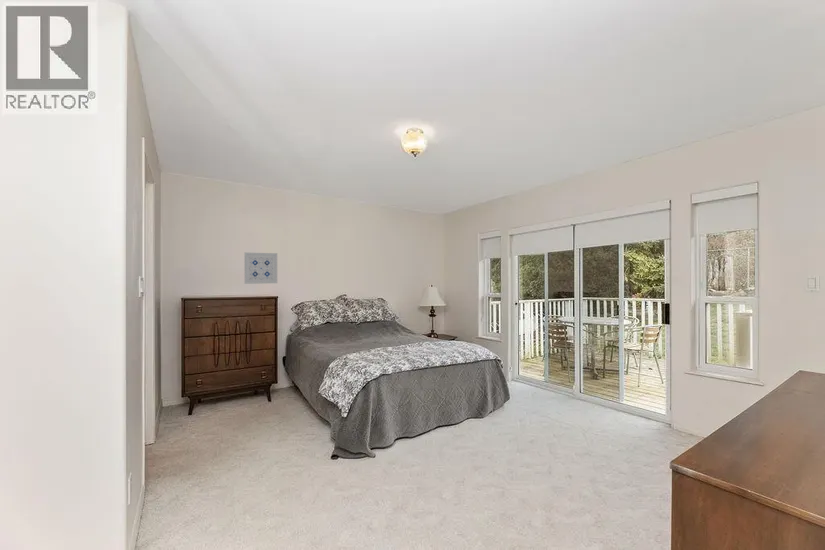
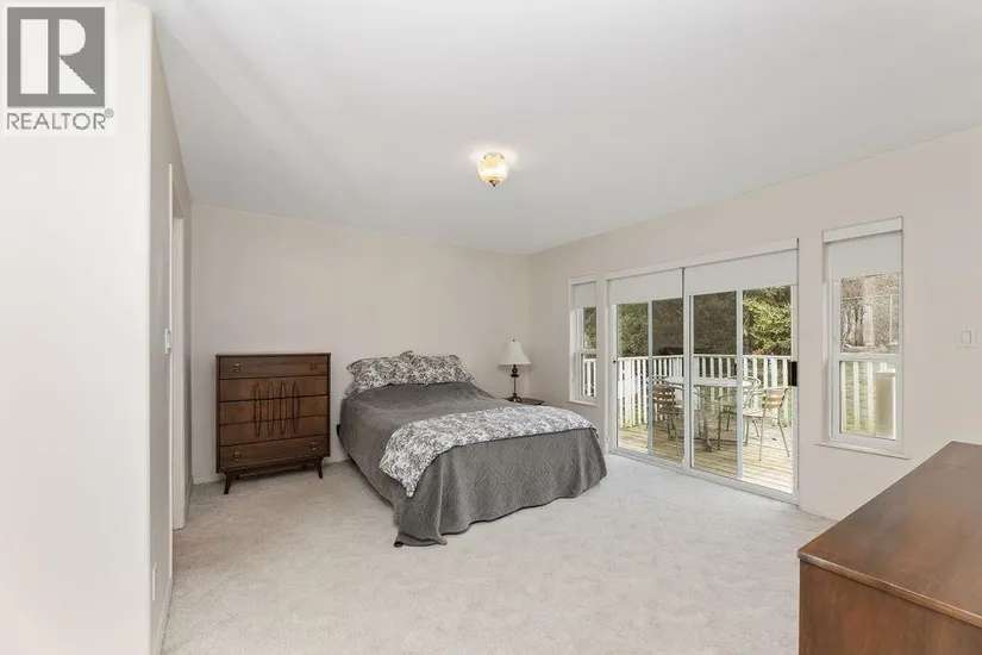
- wall art [243,252,278,285]
